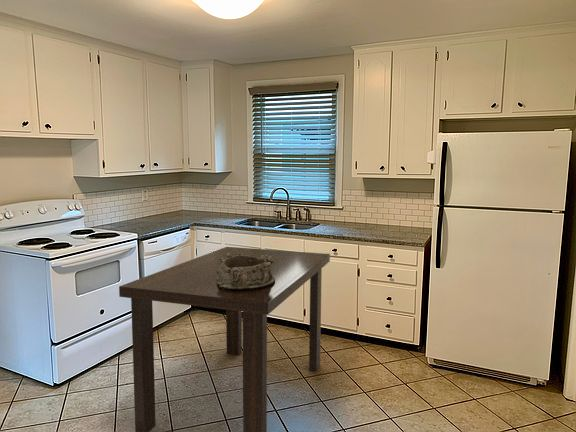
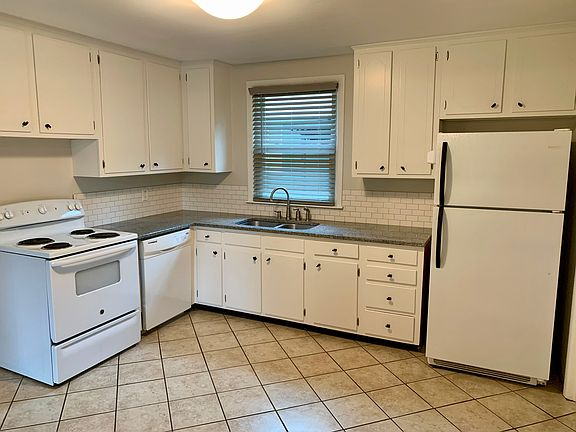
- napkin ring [216,253,275,290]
- dining table [118,246,331,432]
